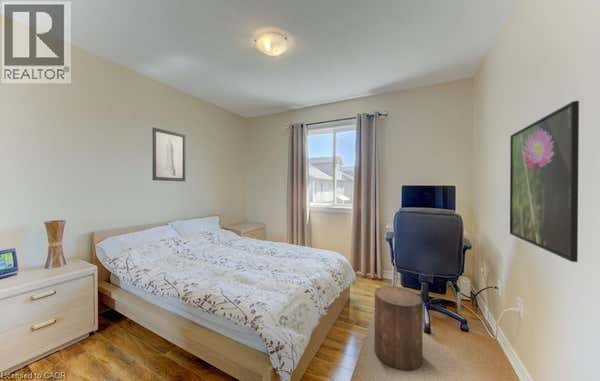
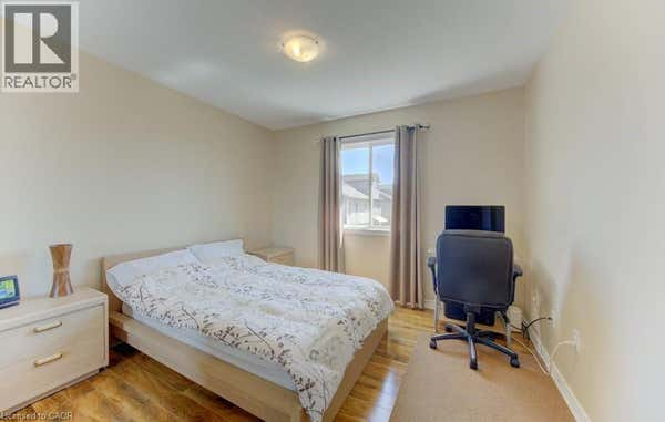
- stool [374,285,424,372]
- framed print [509,100,580,263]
- wall art [152,127,186,182]
